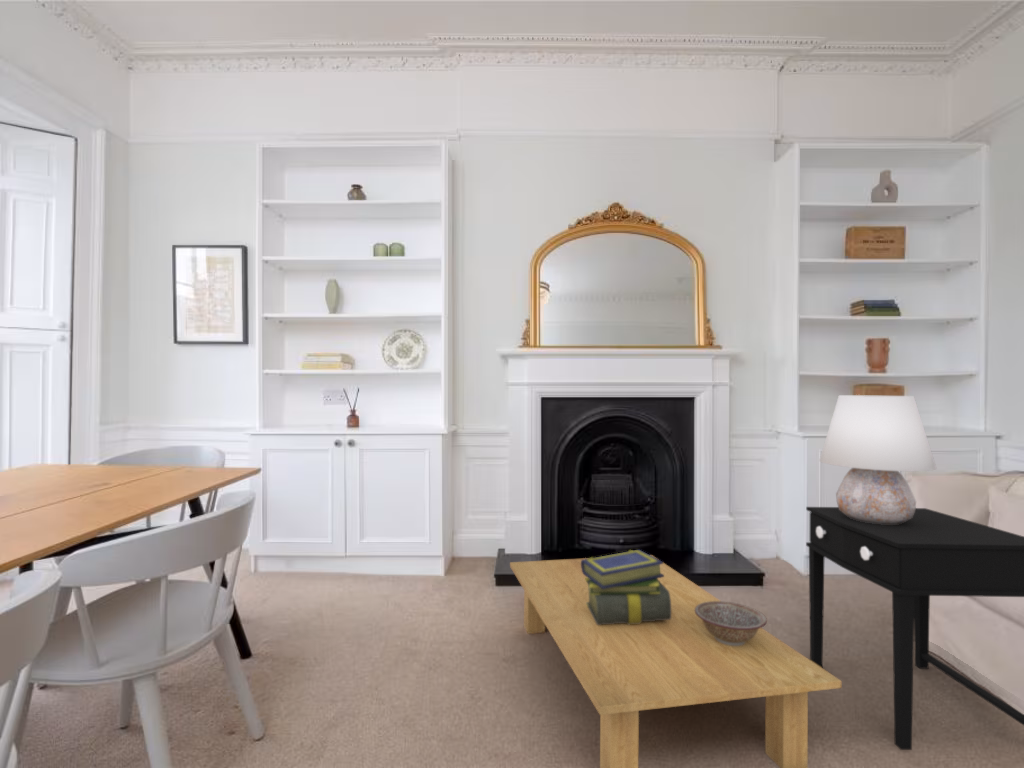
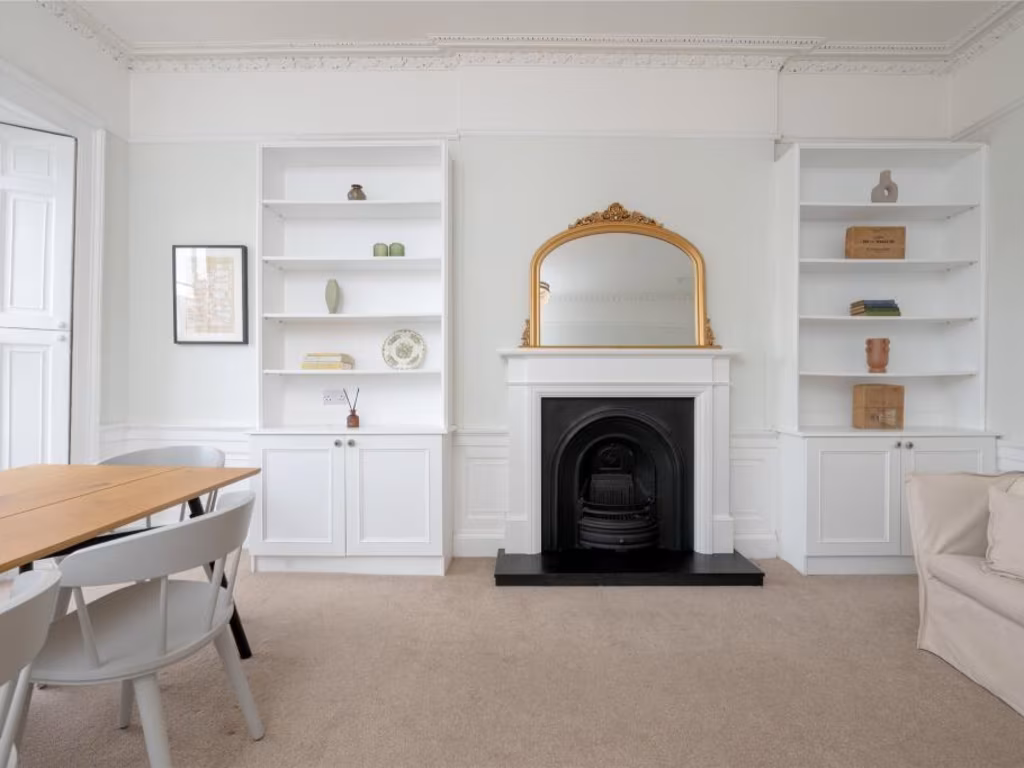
- side table [805,506,1024,751]
- decorative bowl [695,600,768,646]
- table lamp [818,394,938,525]
- stack of books [581,549,671,625]
- coffee table [509,554,842,768]
